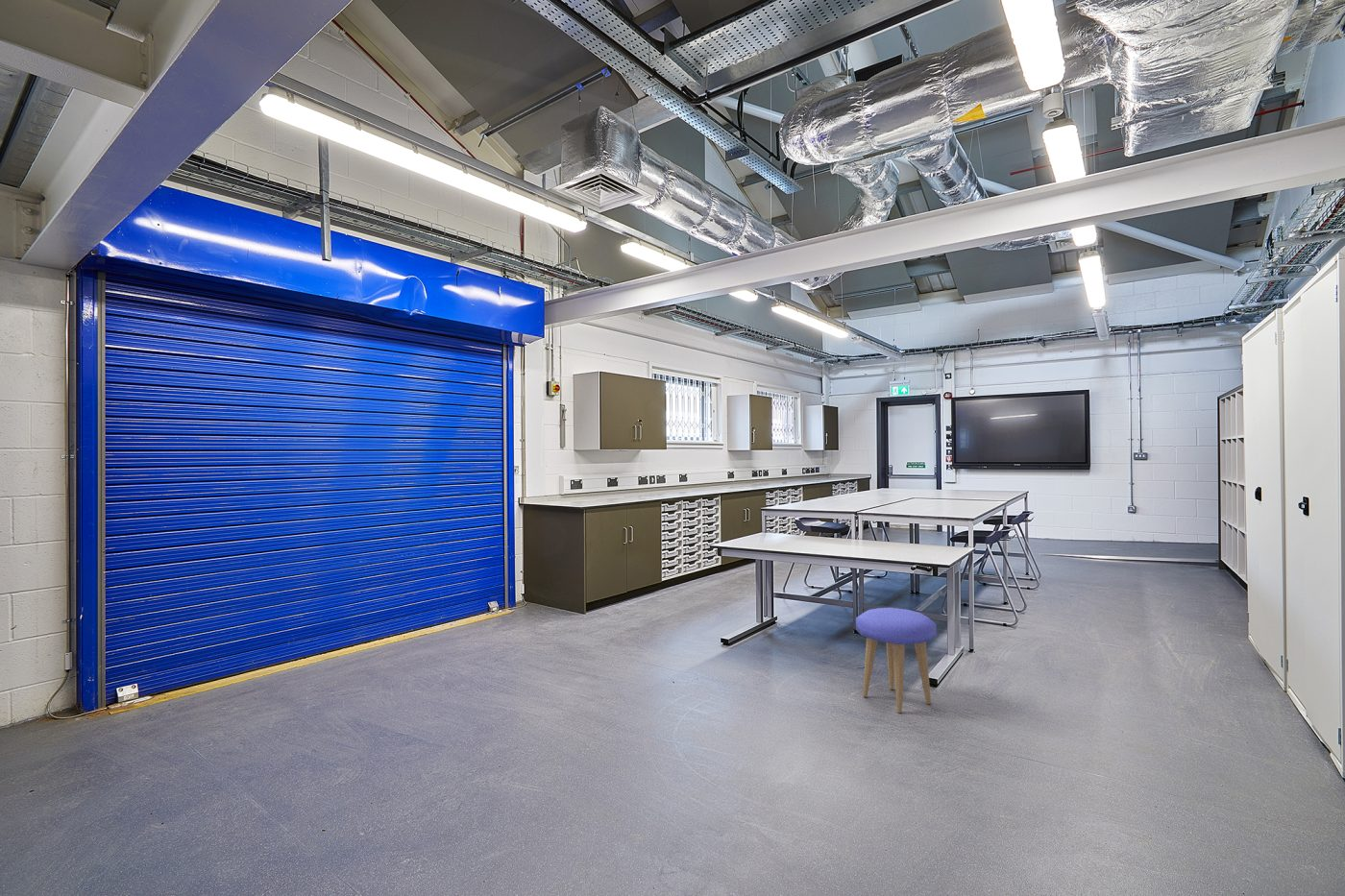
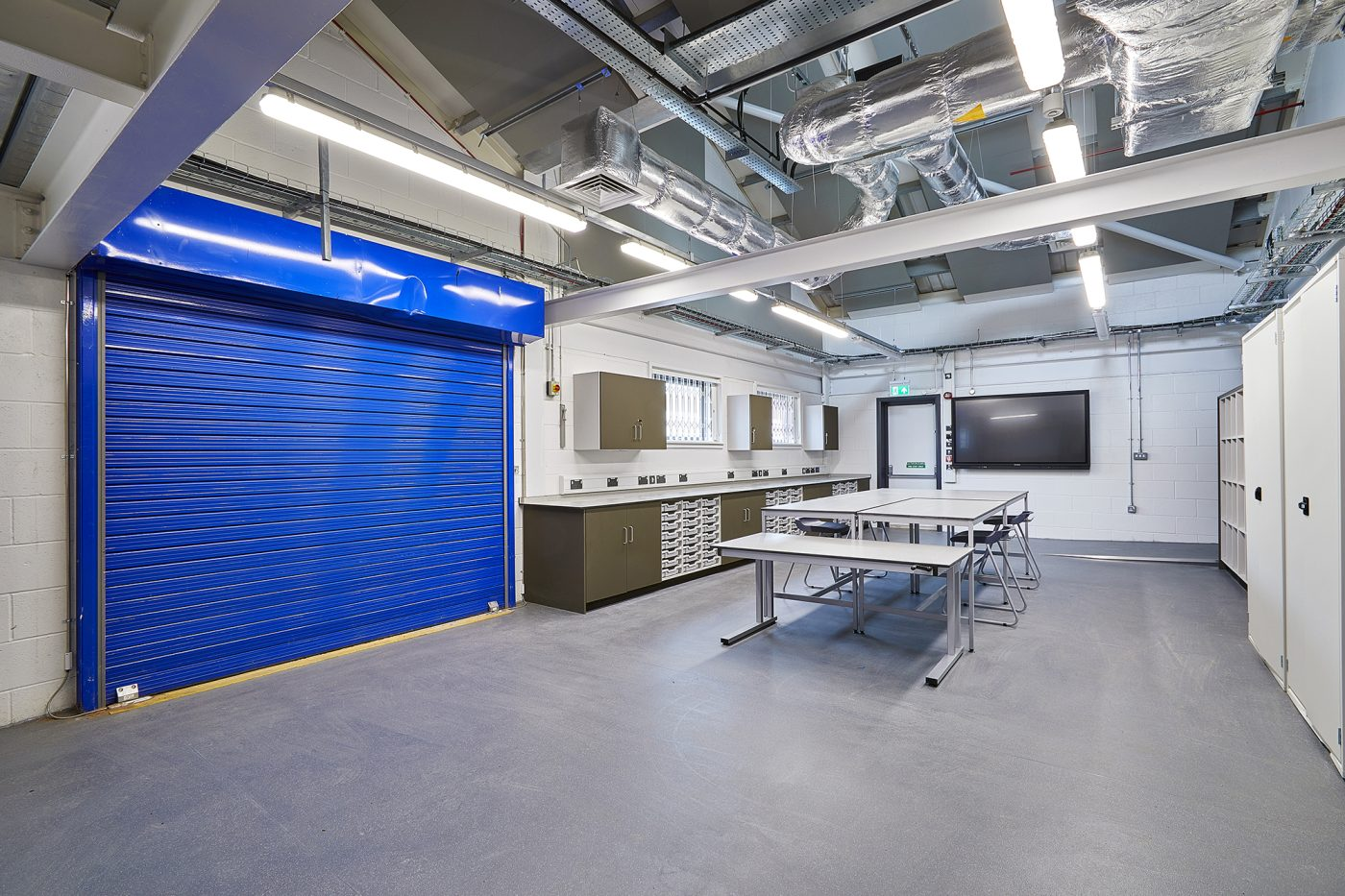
- stool [855,607,938,714]
